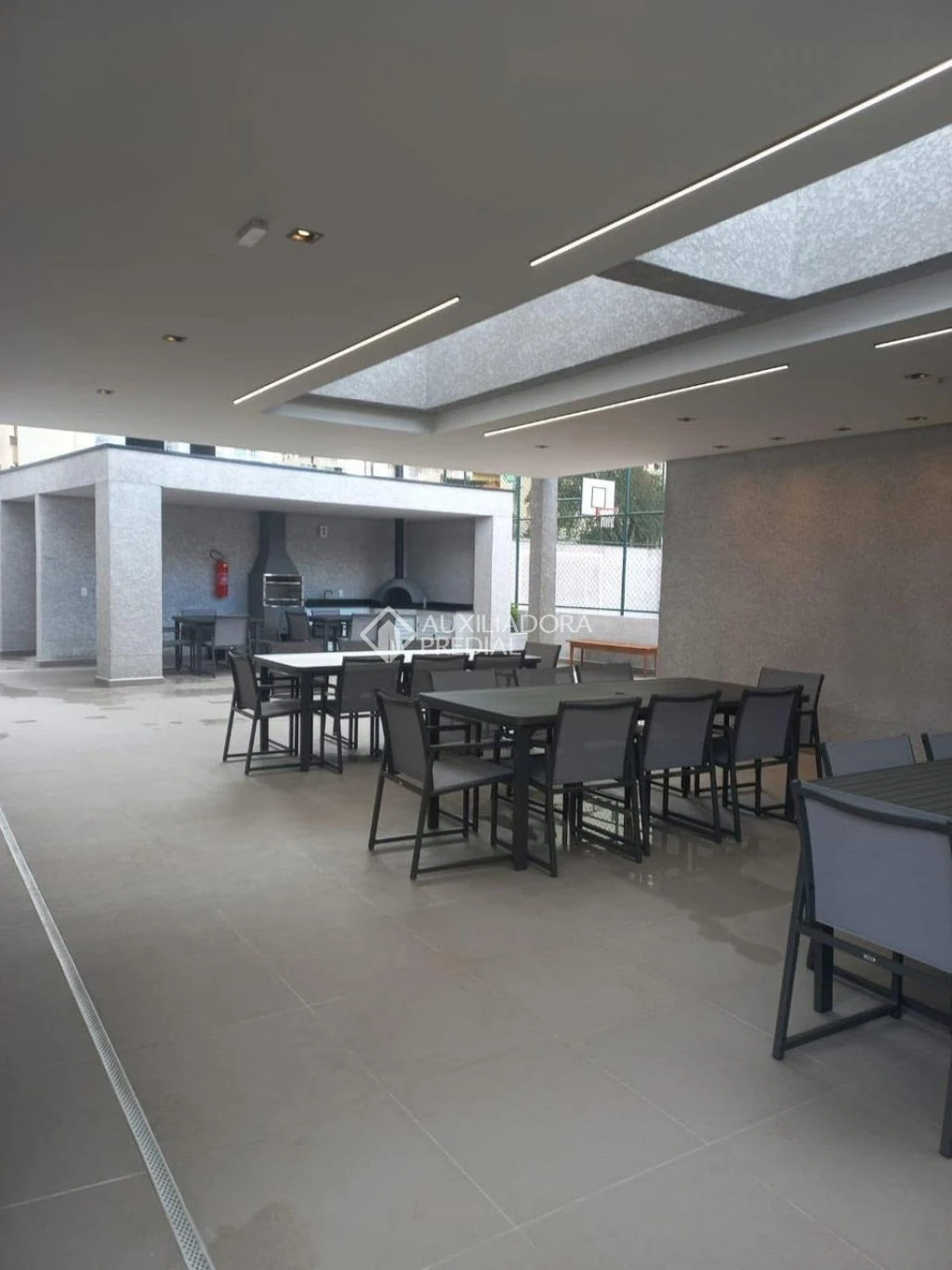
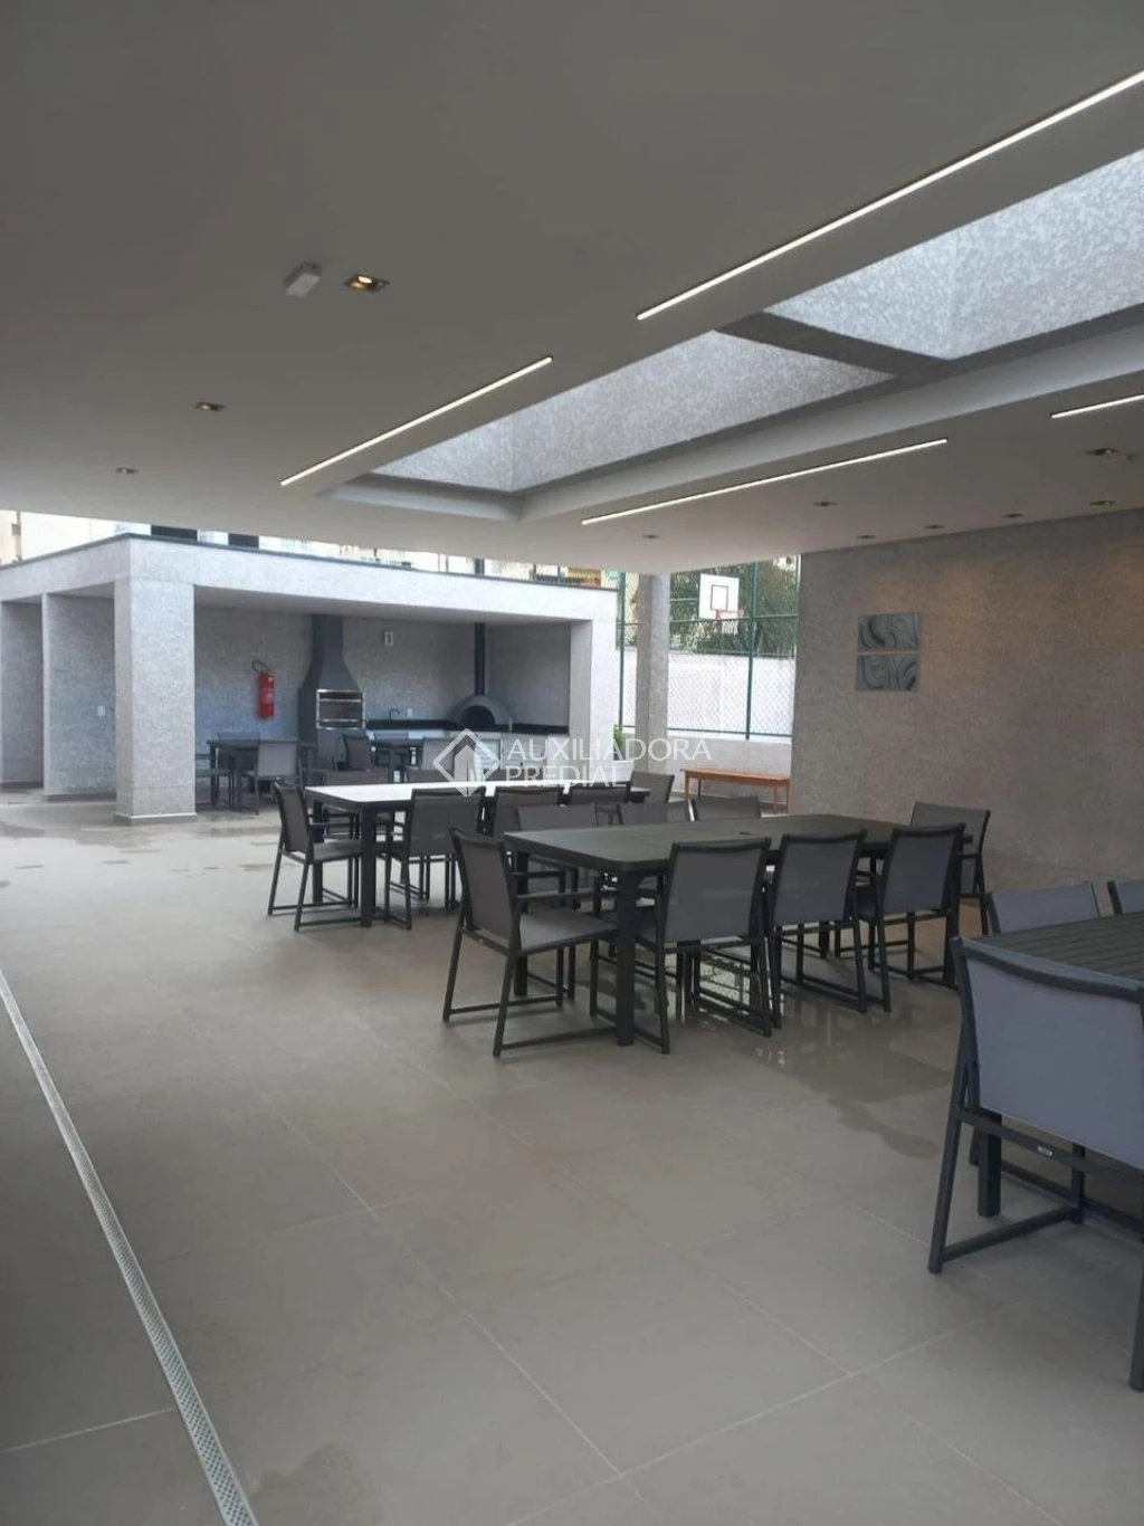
+ wall art [853,610,924,693]
